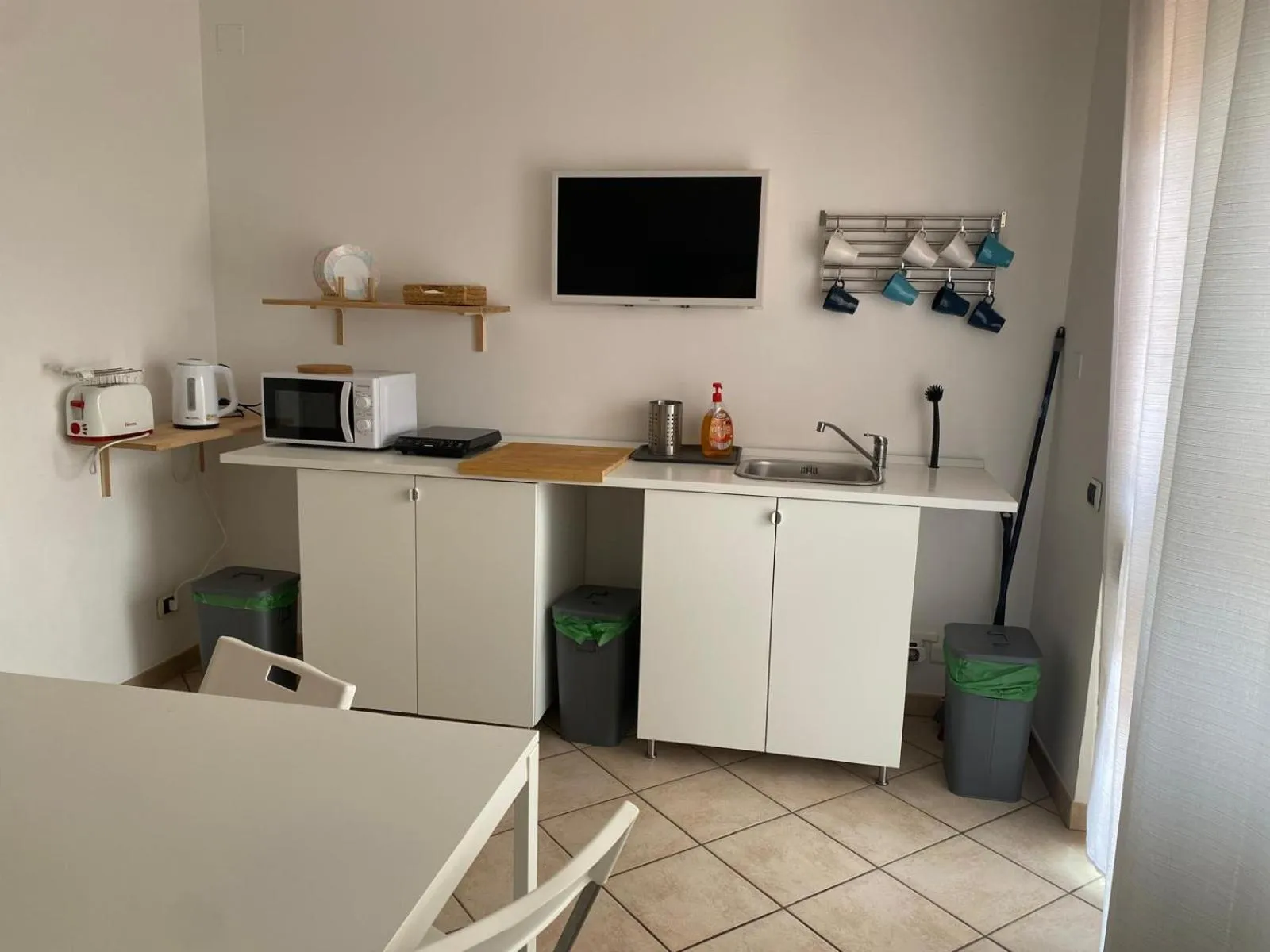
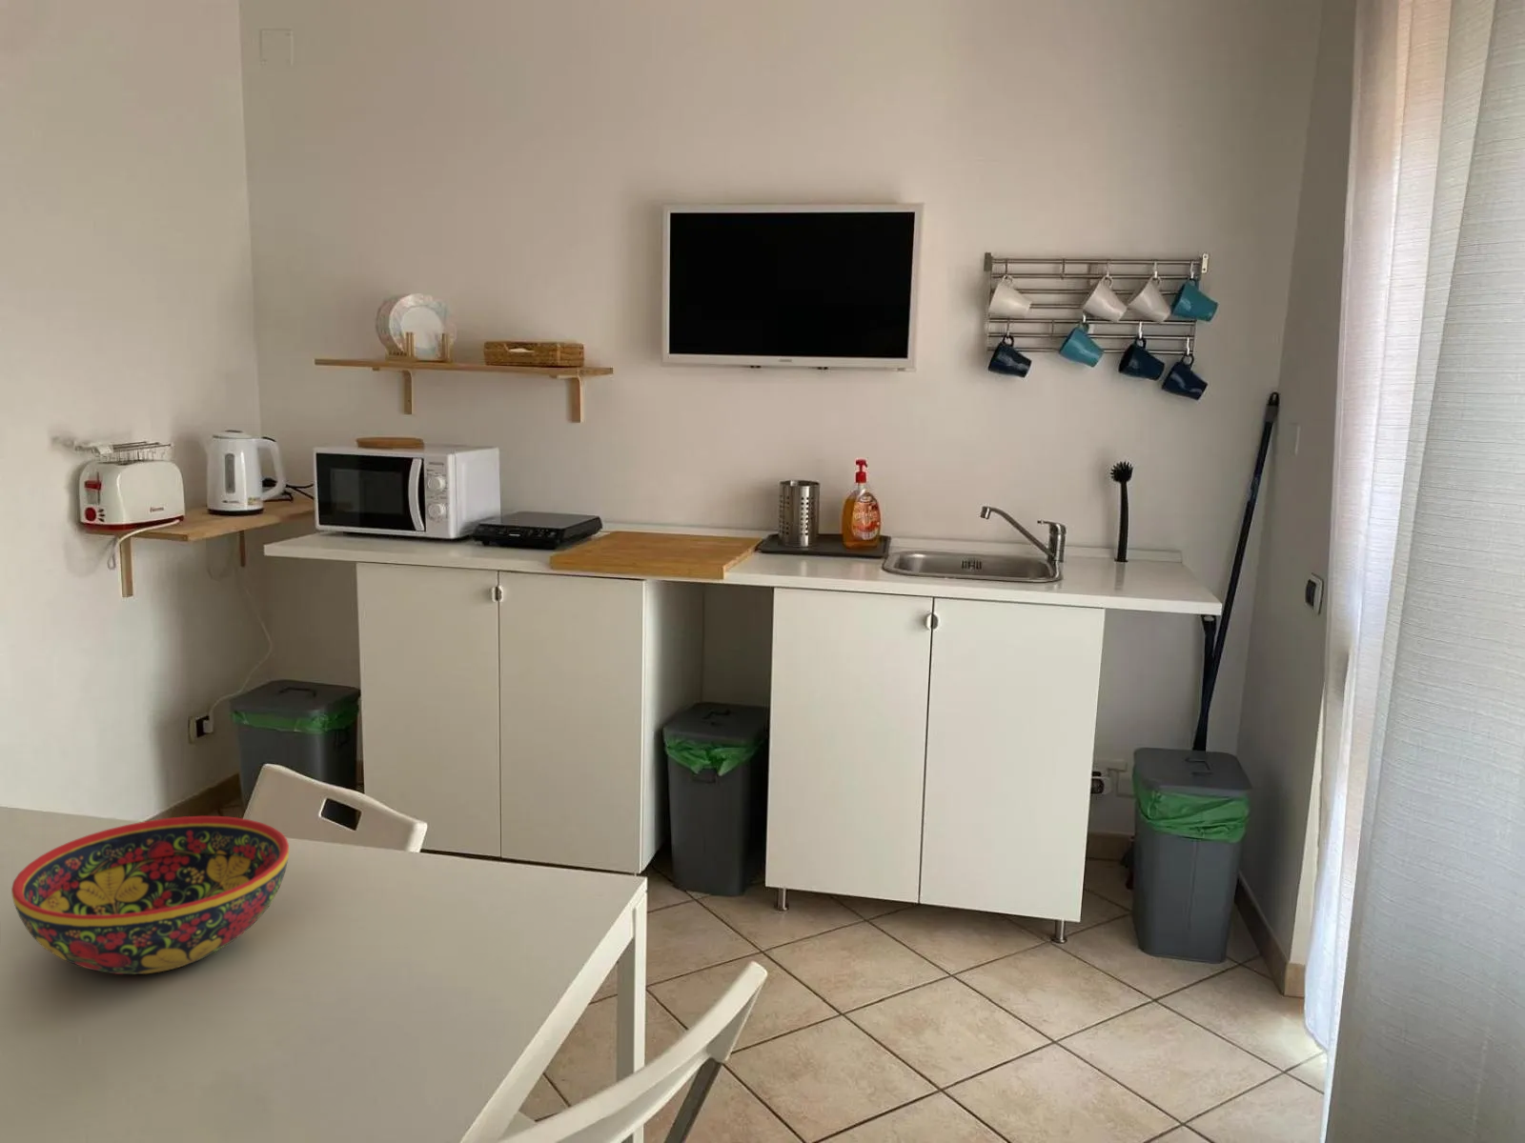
+ bowl [11,815,289,975]
